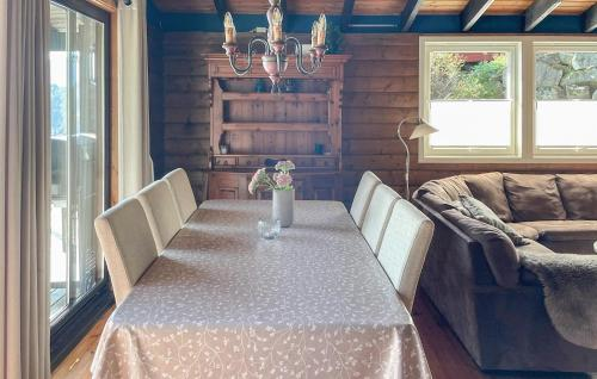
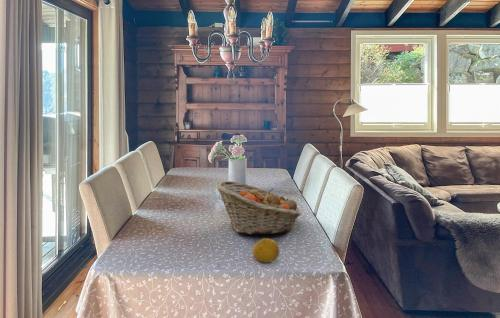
+ fruit basket [215,180,302,235]
+ fruit [252,237,281,263]
